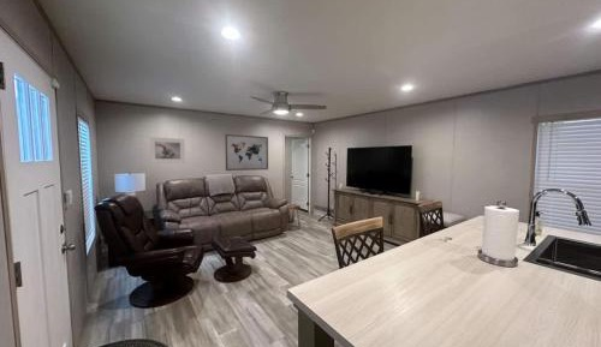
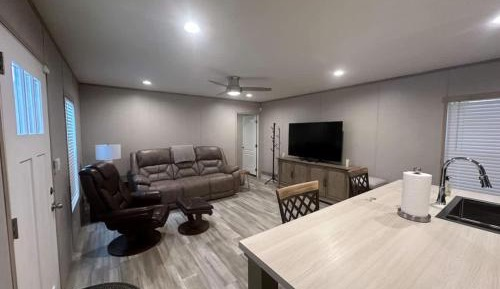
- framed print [149,136,186,164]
- wall art [224,133,269,172]
